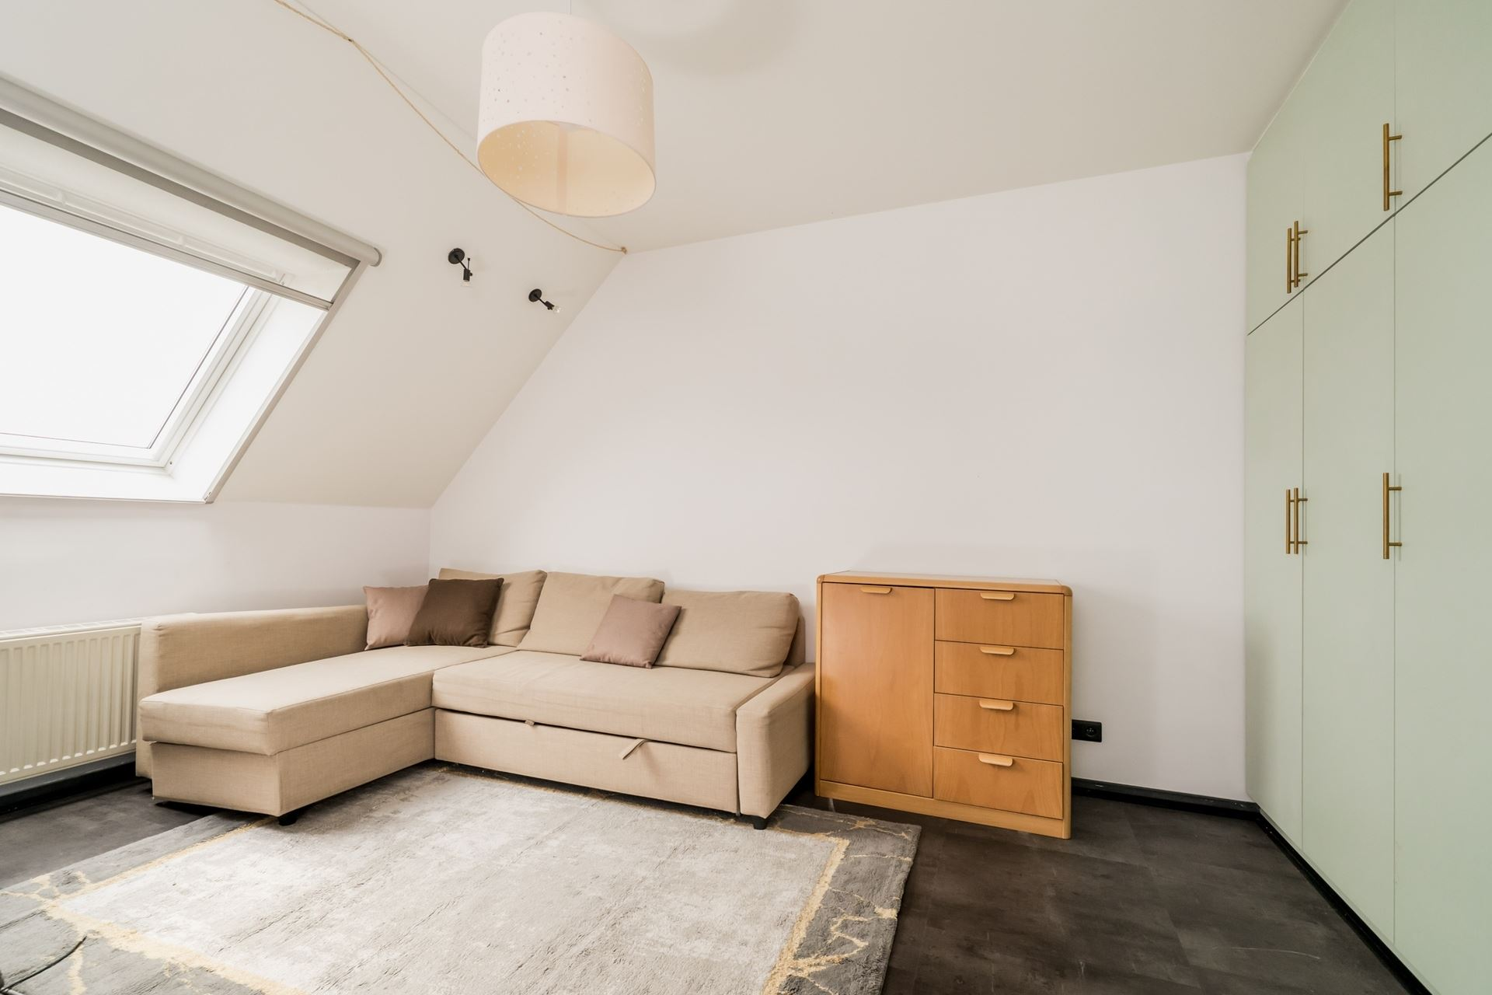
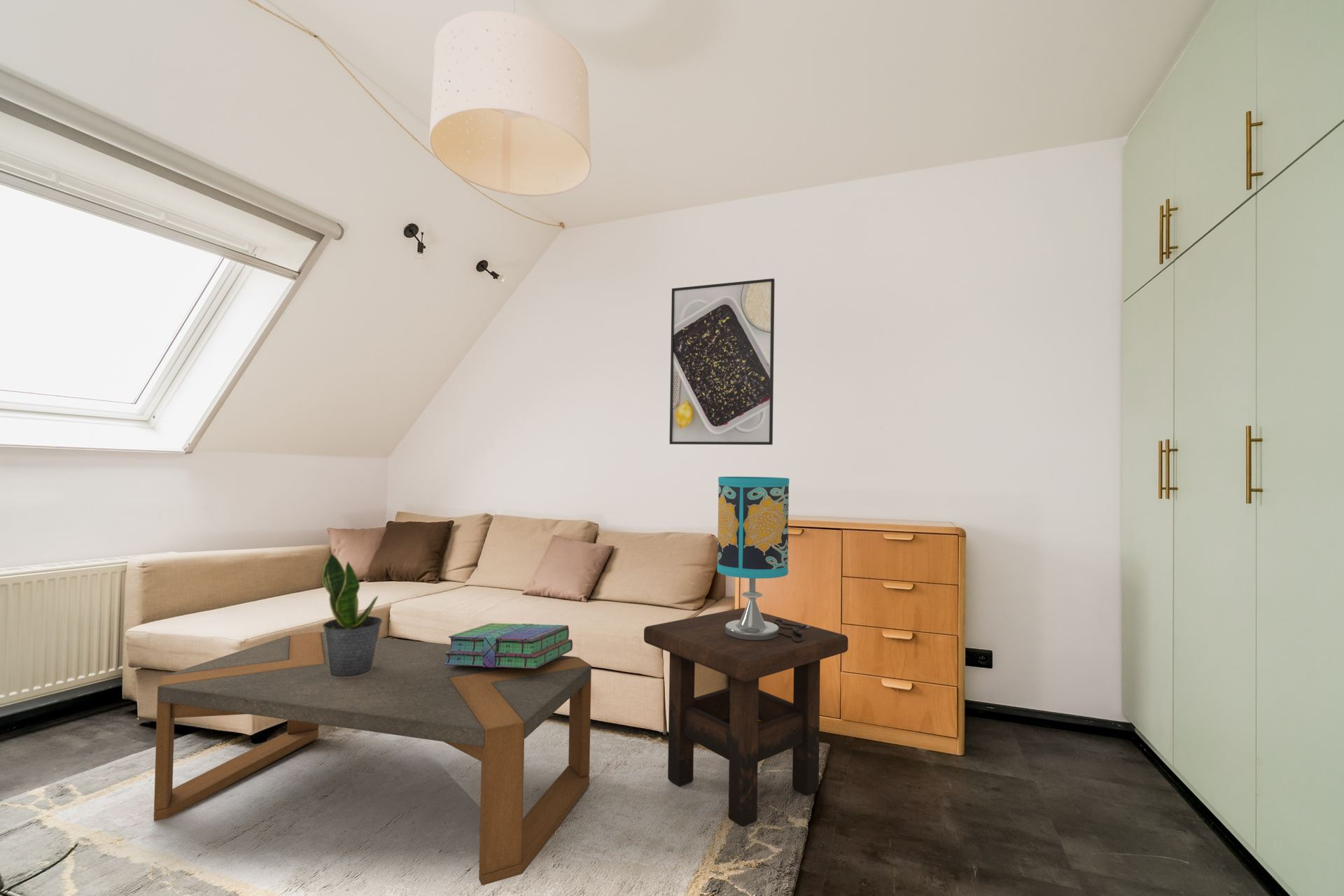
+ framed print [668,278,776,445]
+ side table [643,607,849,827]
+ potted plant [321,552,383,678]
+ stack of books [444,622,573,668]
+ coffee table [153,631,592,886]
+ table lamp [716,476,810,643]
